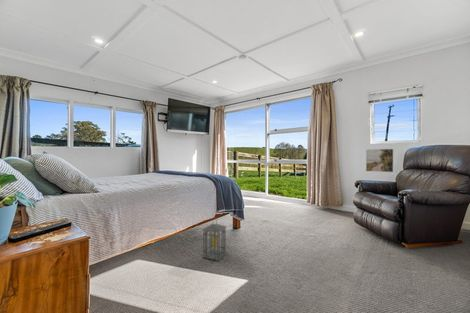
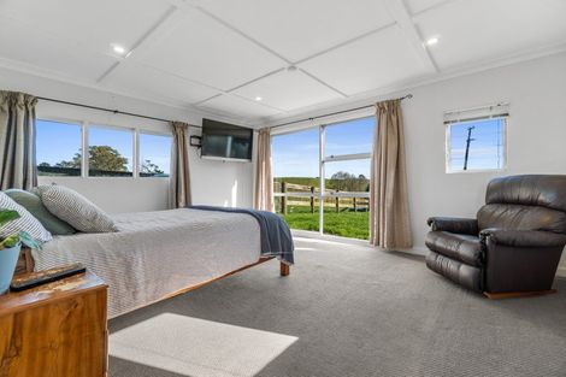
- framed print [365,148,394,173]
- lantern [201,219,228,262]
